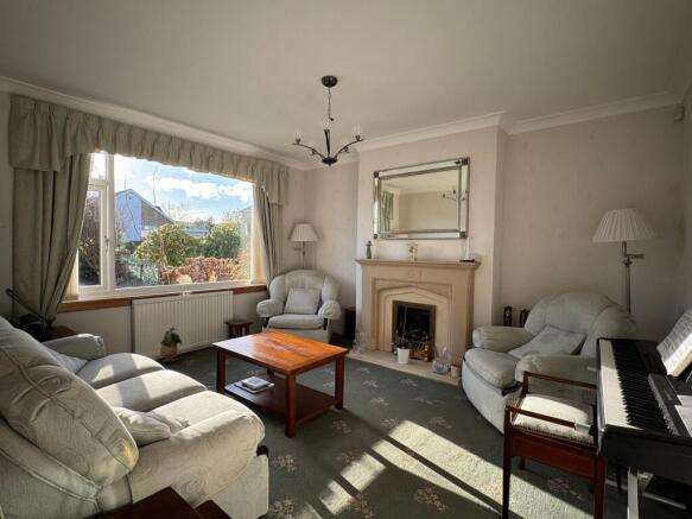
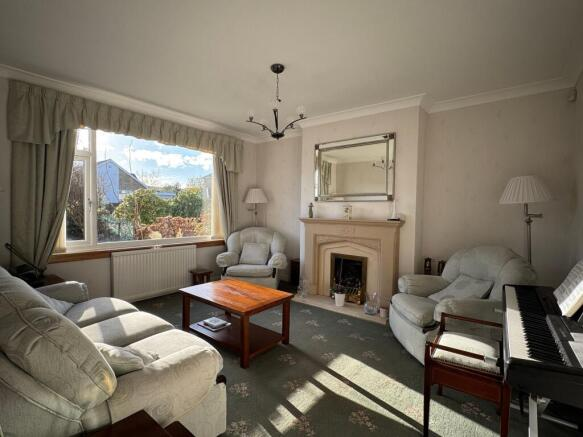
- potted plant [159,327,183,365]
